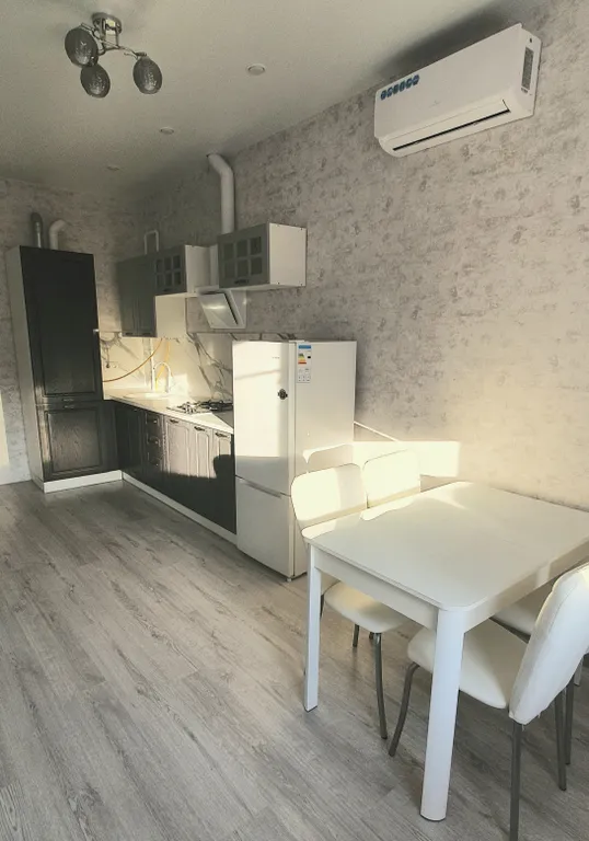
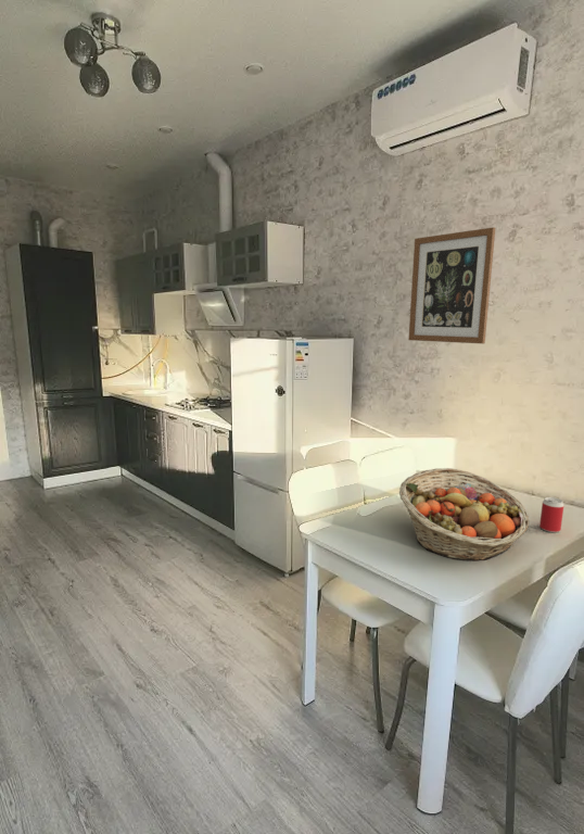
+ beverage can [538,496,566,533]
+ fruit basket [398,467,530,563]
+ wall art [407,226,496,345]
